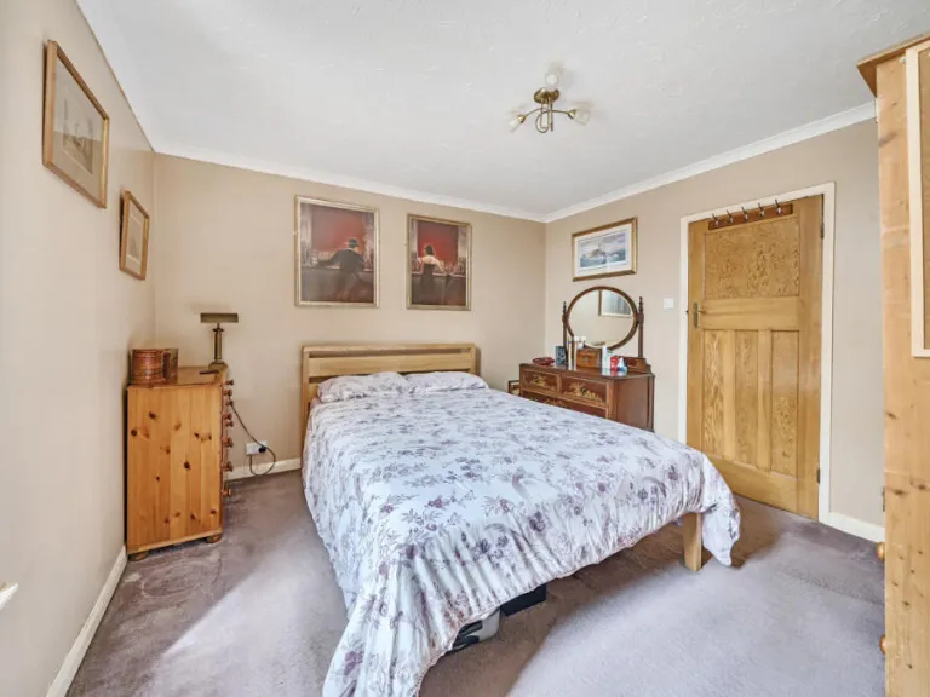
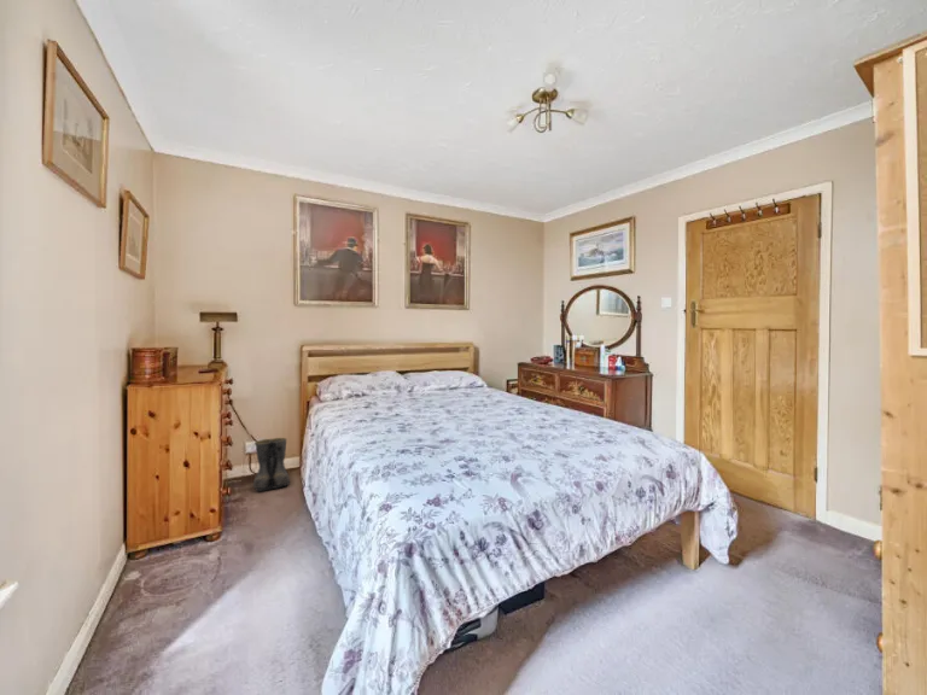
+ boots [252,437,291,492]
